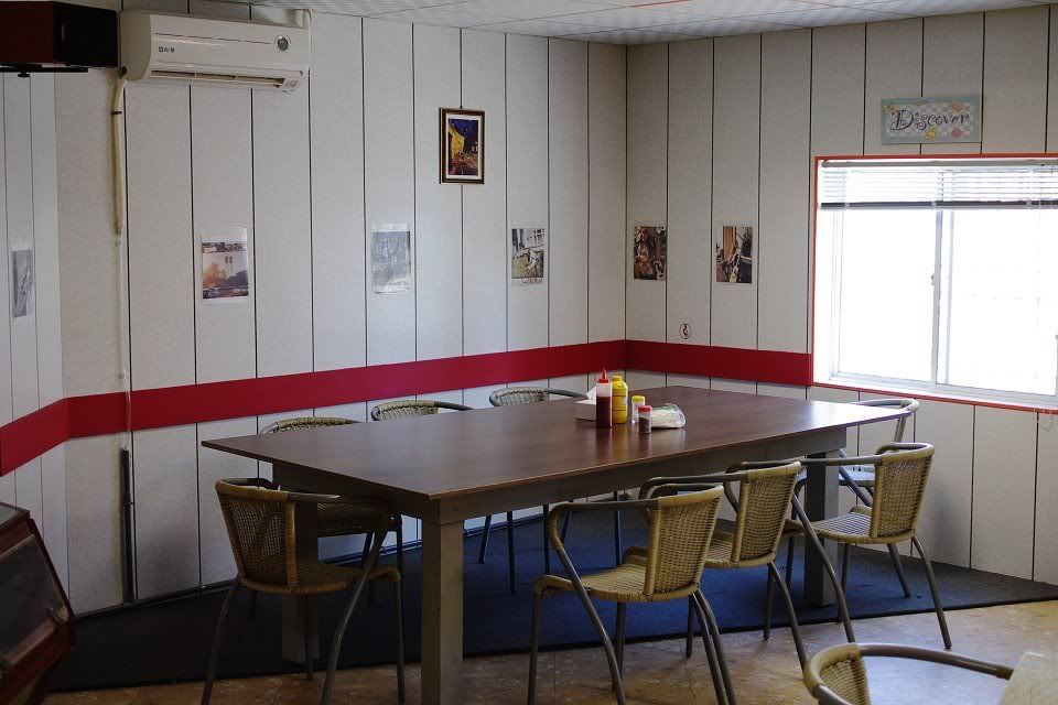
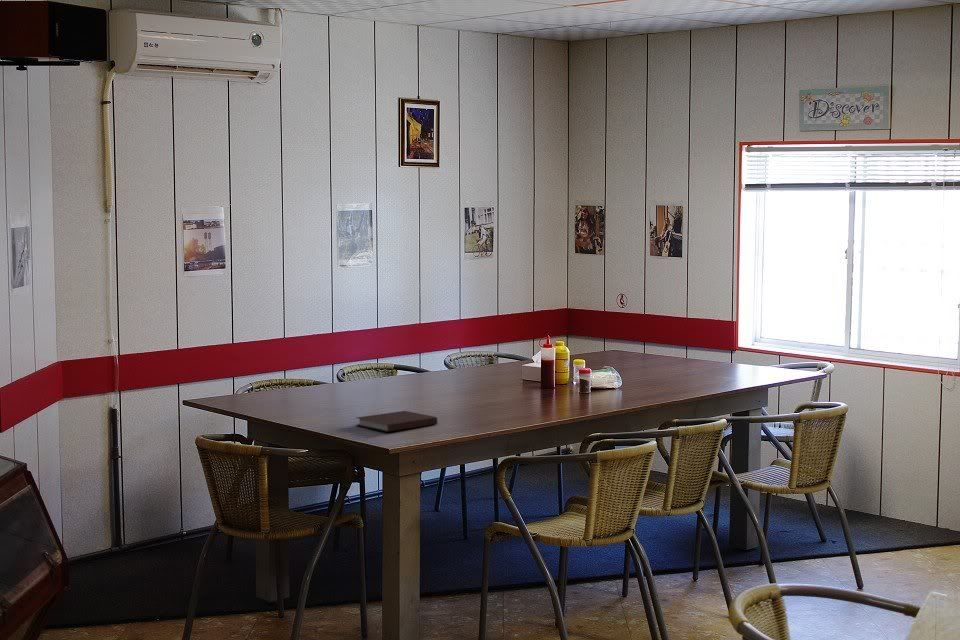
+ notebook [356,410,438,433]
